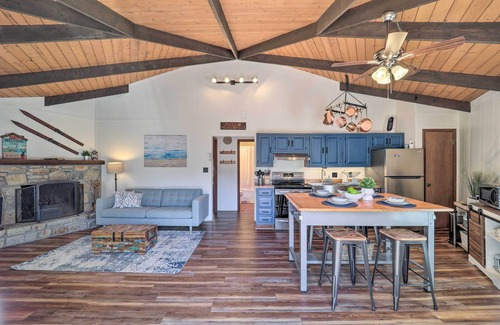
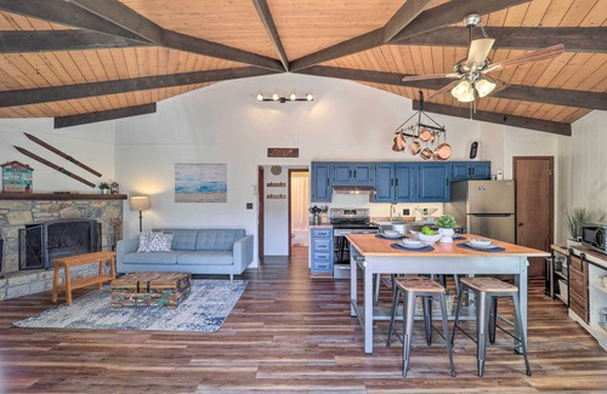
+ side table [50,250,118,307]
